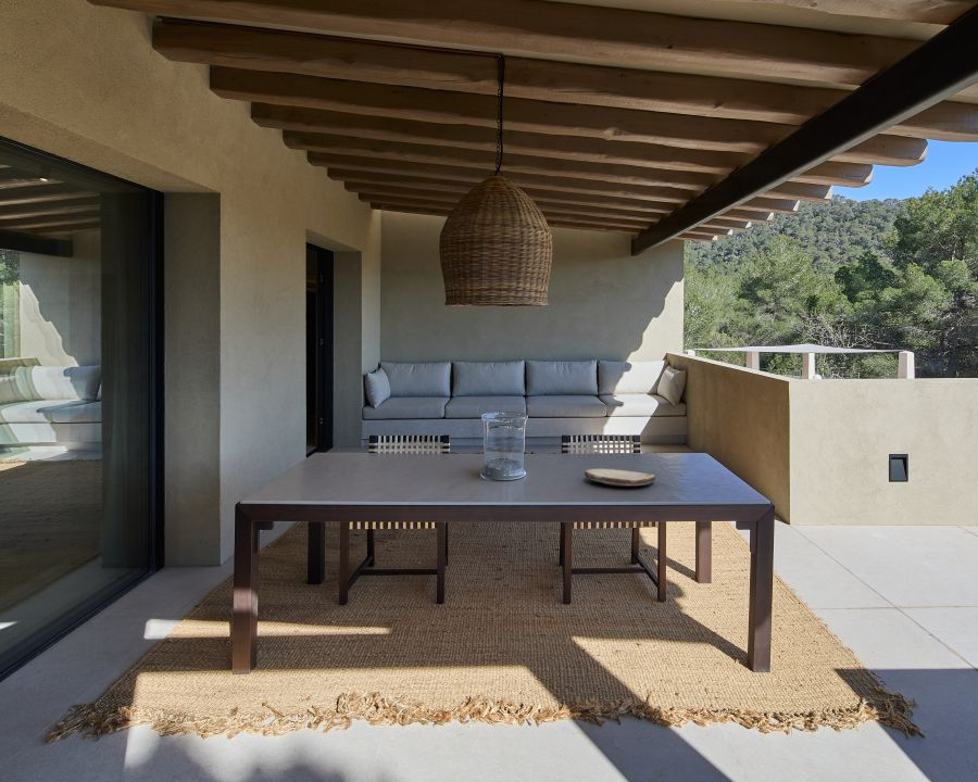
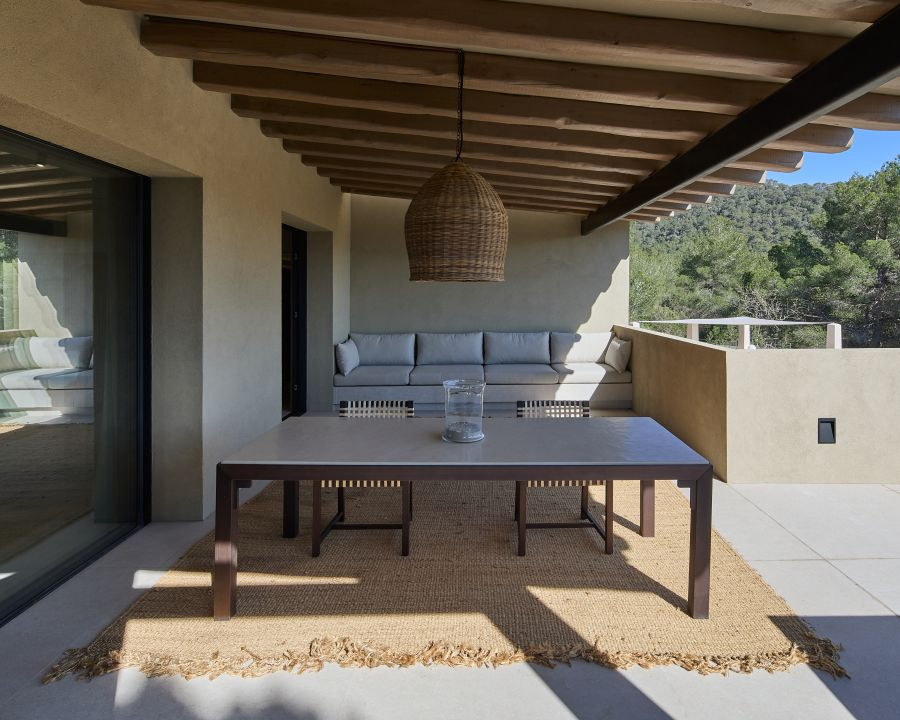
- plate [584,468,656,488]
